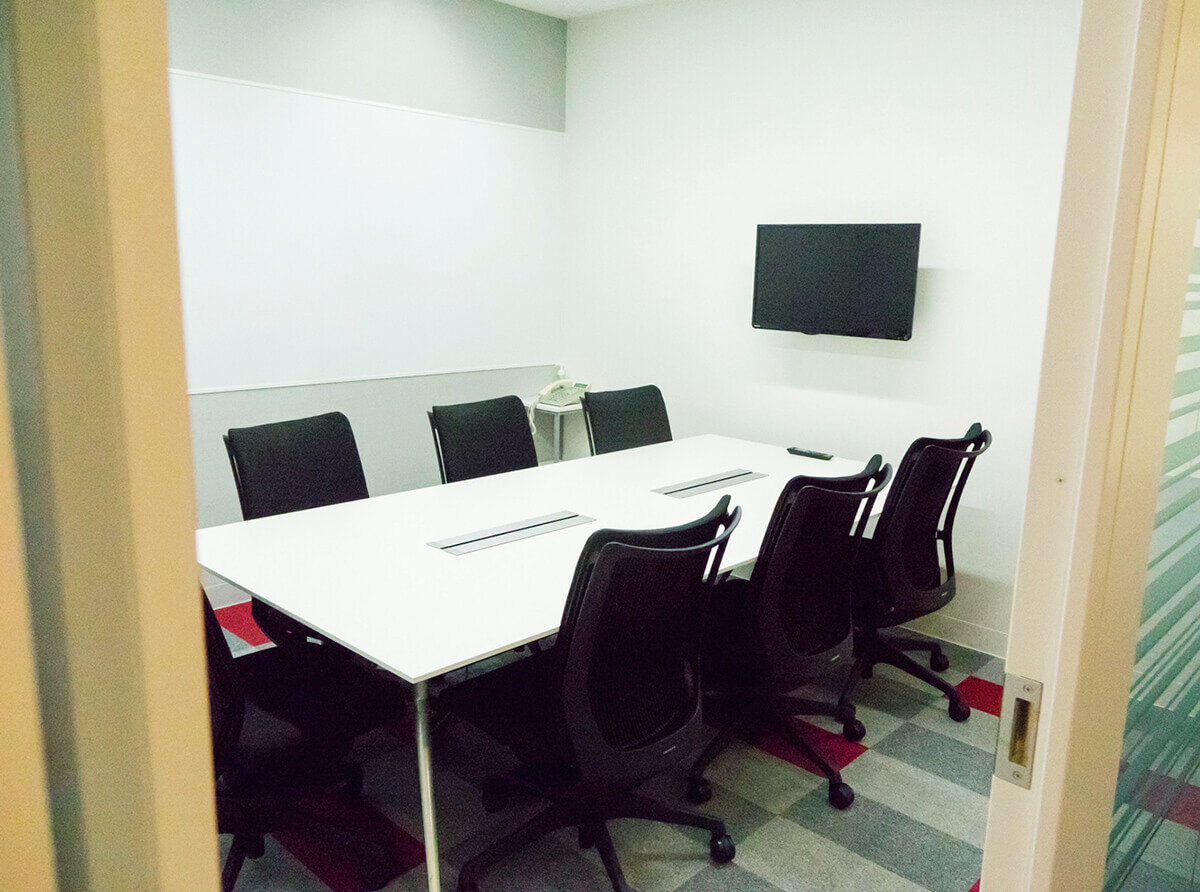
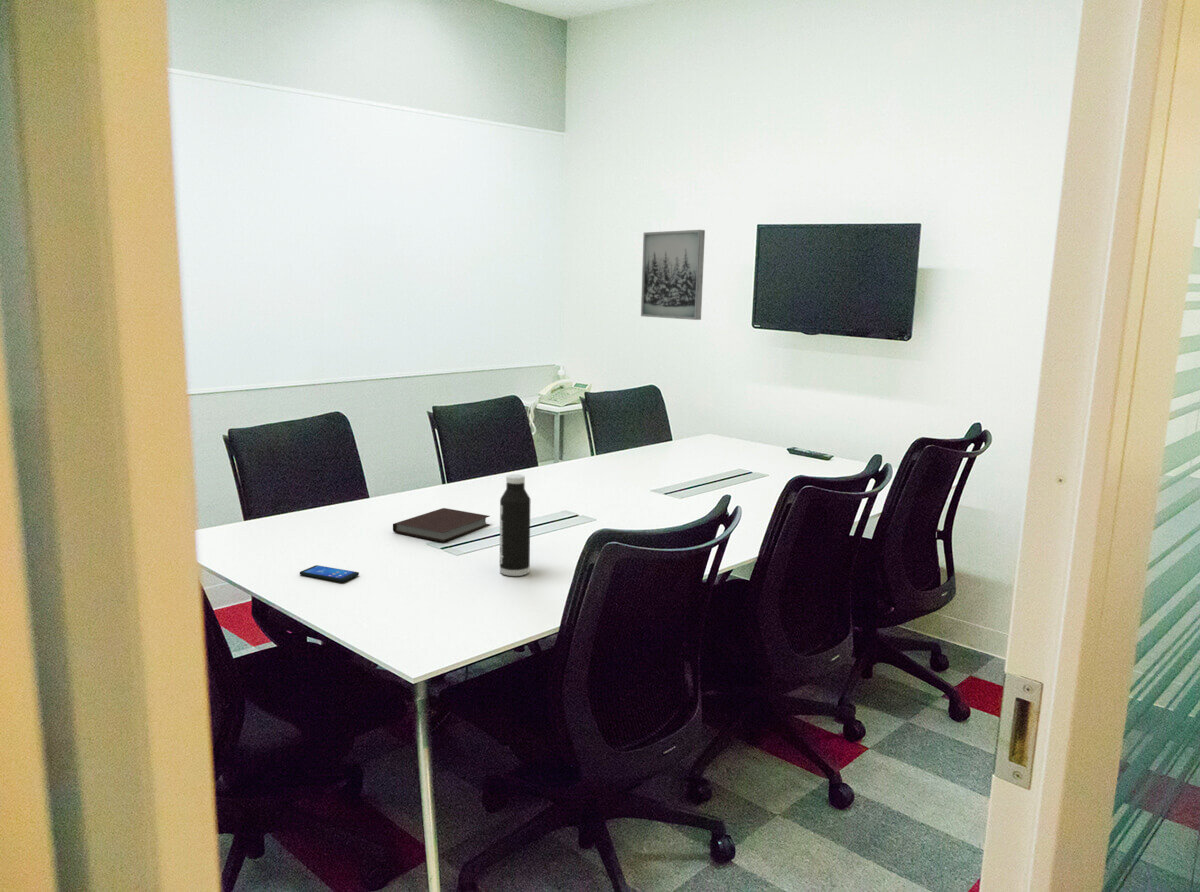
+ notebook [392,507,491,543]
+ water bottle [499,473,531,577]
+ wall art [640,229,706,321]
+ smartphone [299,564,360,583]
